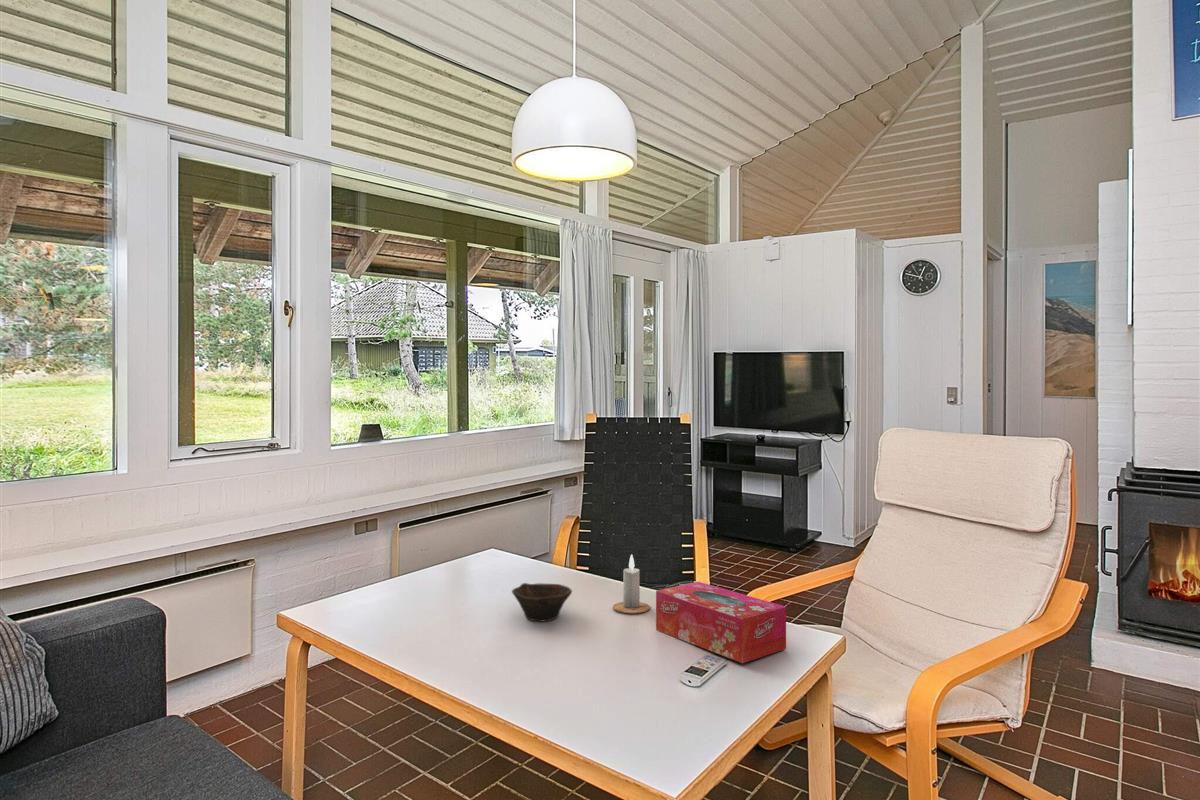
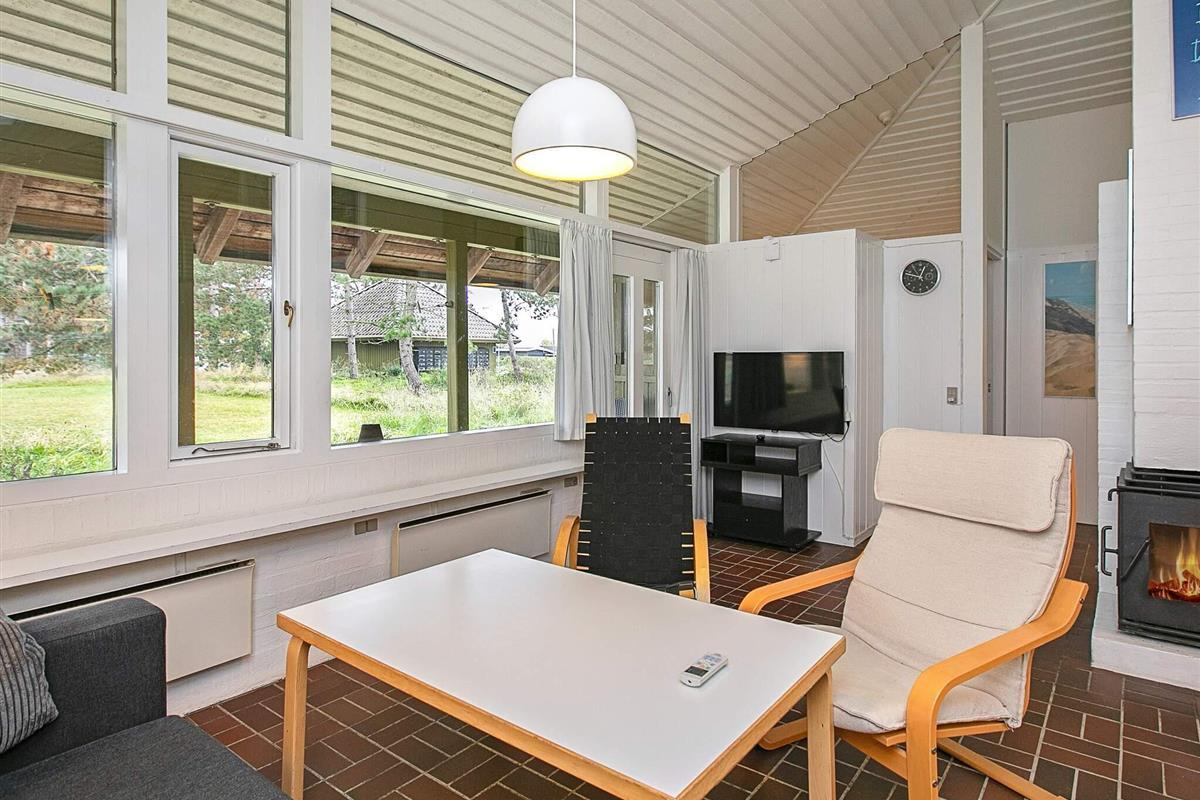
- tissue box [655,581,787,664]
- bowl [511,582,573,623]
- candle [612,554,651,614]
